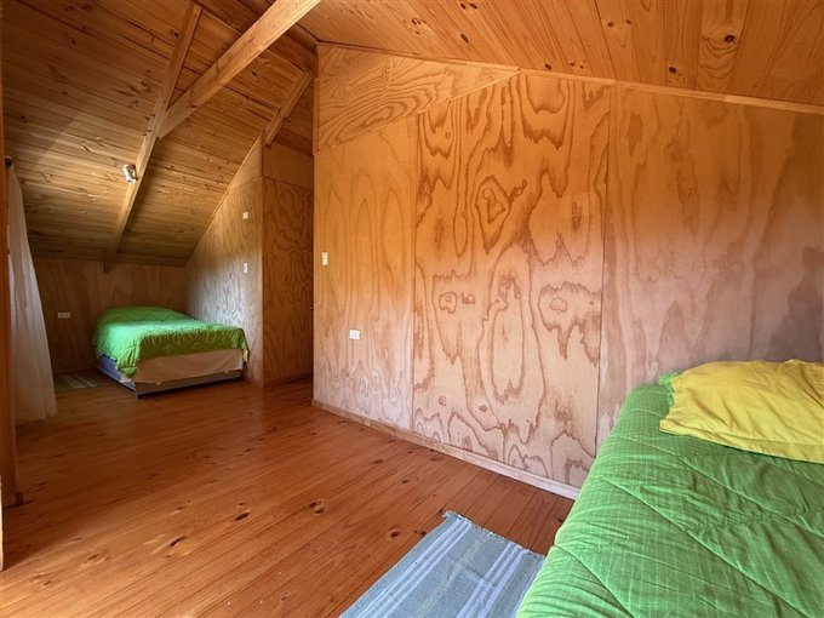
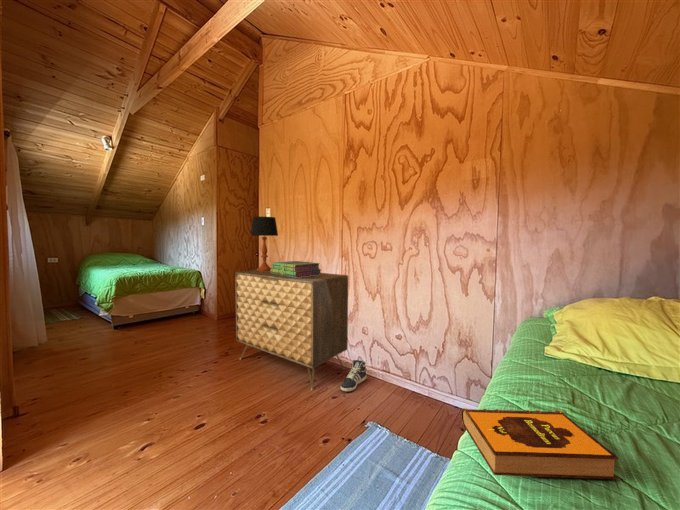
+ hardback book [460,407,619,480]
+ table lamp [249,216,279,271]
+ dresser [234,269,349,391]
+ stack of books [270,260,322,277]
+ sneaker [340,359,367,393]
